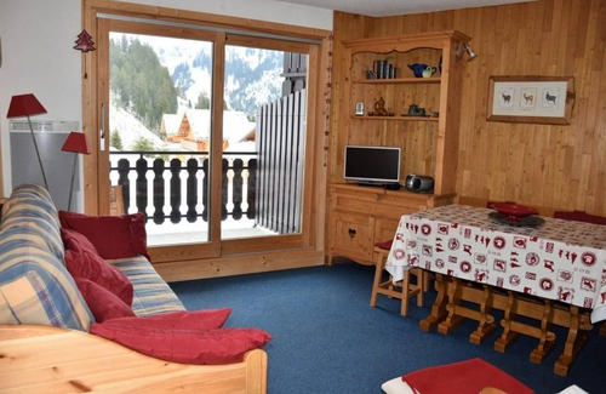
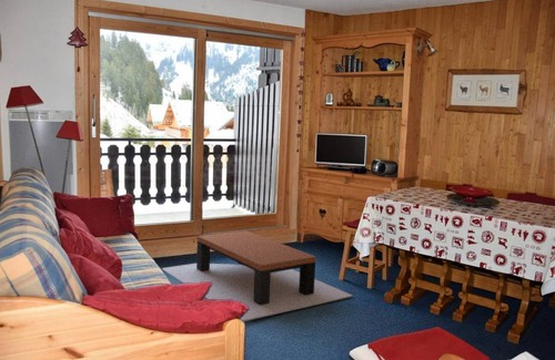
+ coffee table [161,229,354,322]
